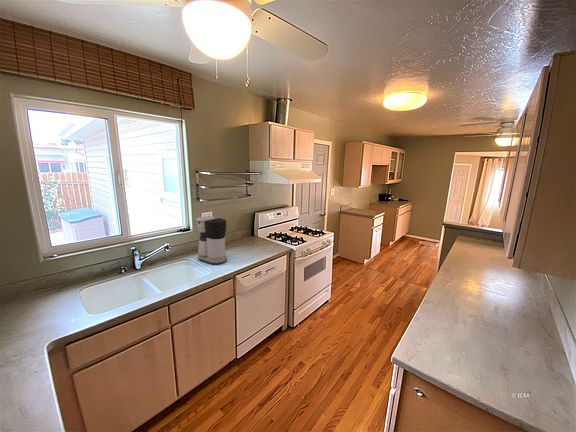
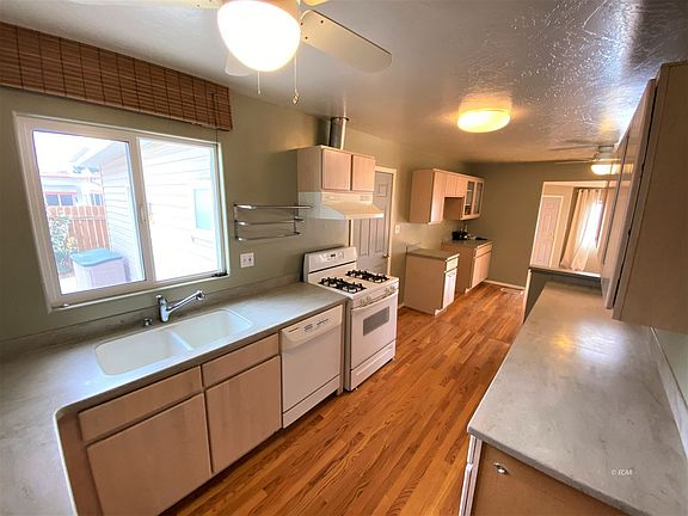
- coffee maker [195,215,228,266]
